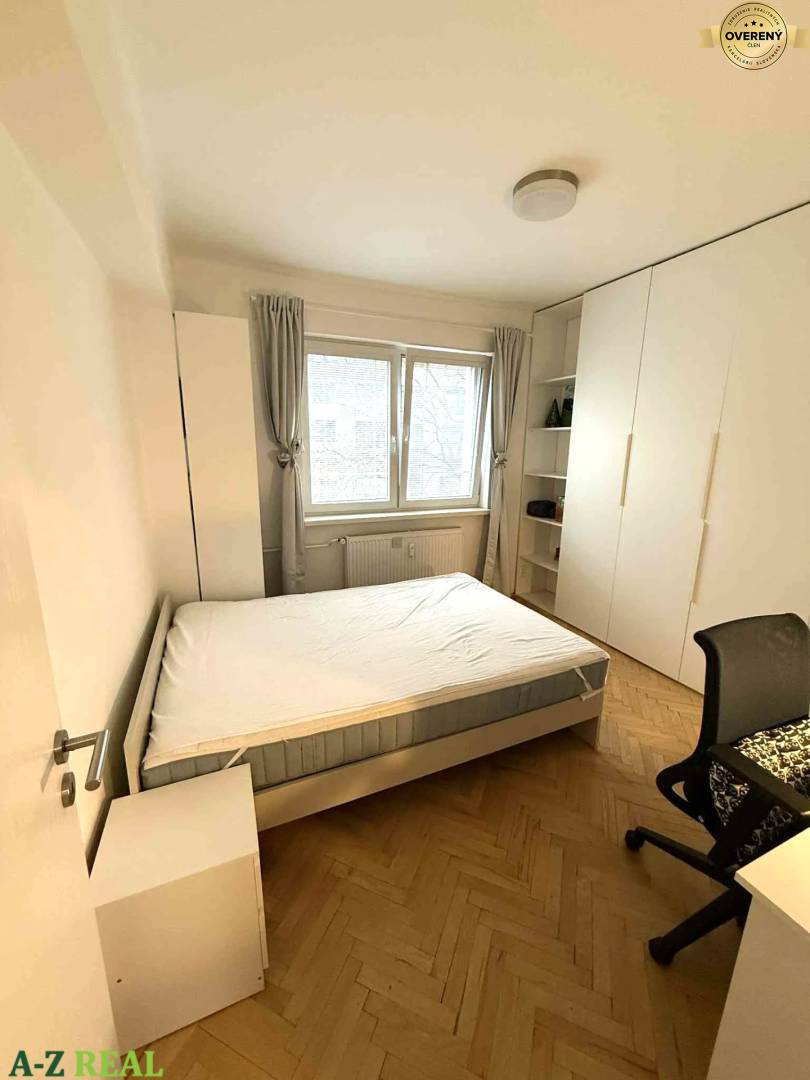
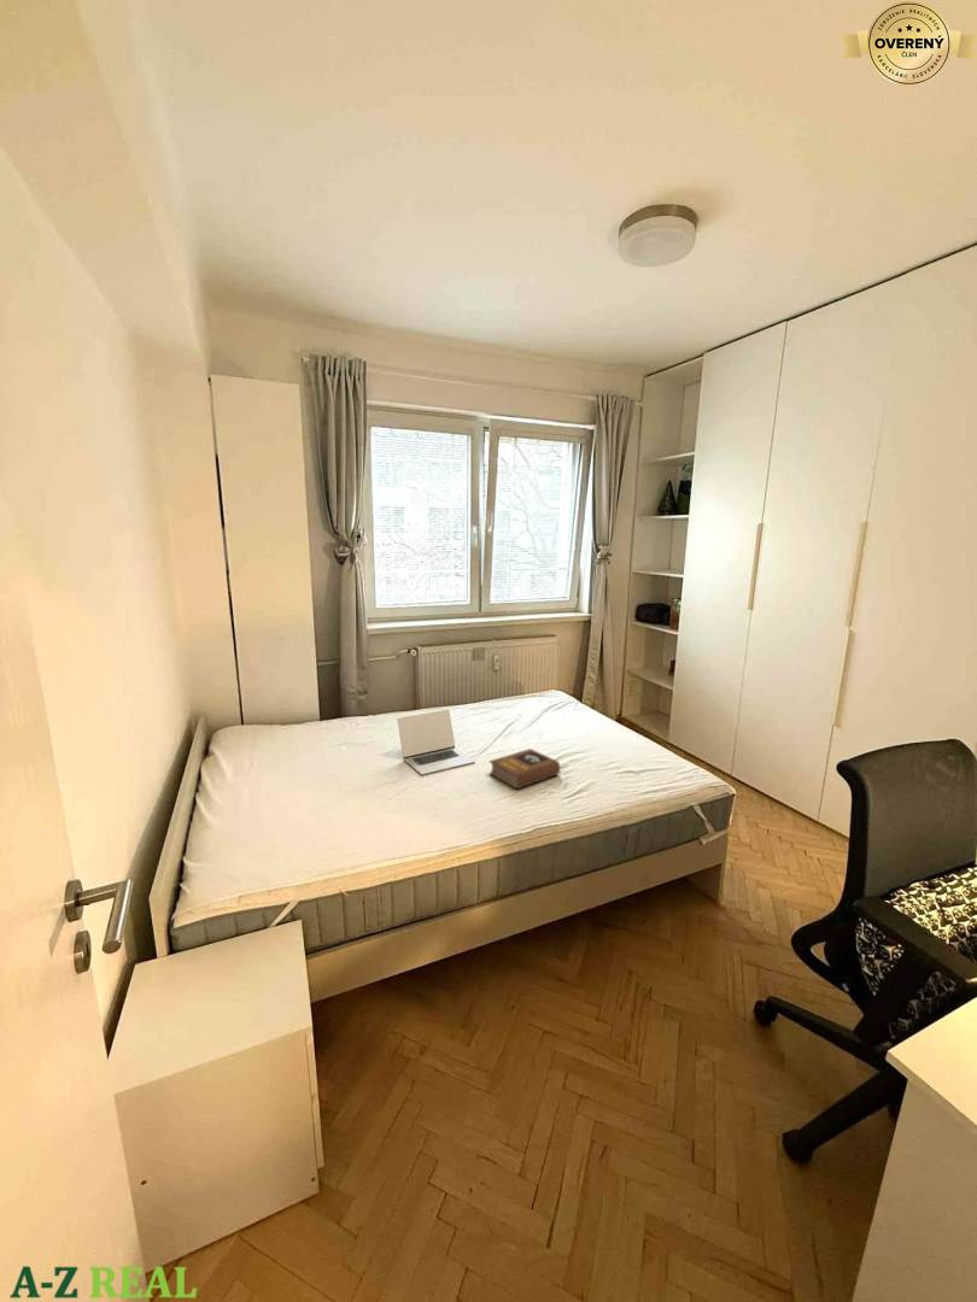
+ book [487,747,561,791]
+ laptop [397,709,476,776]
